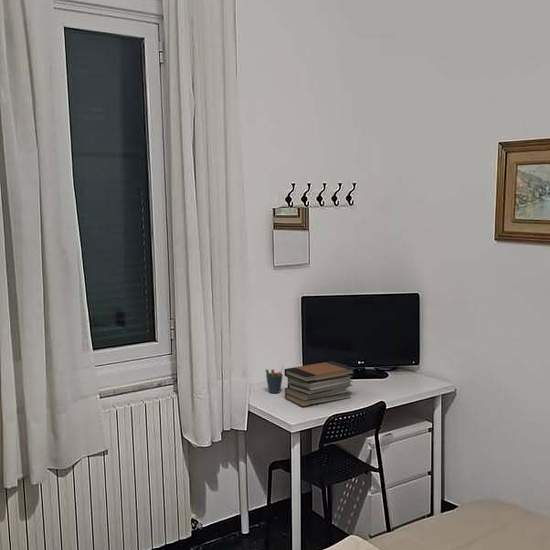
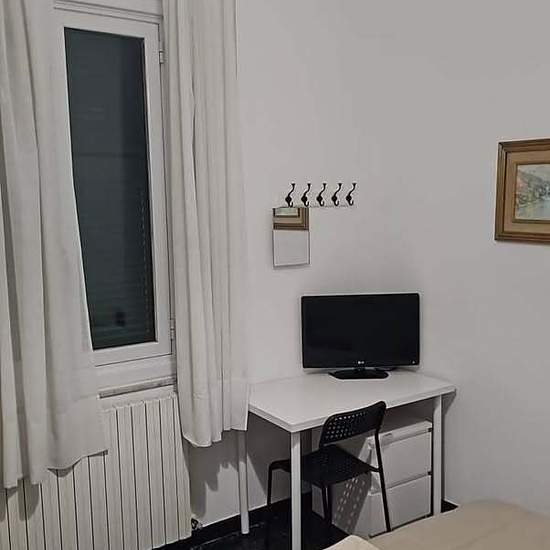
- book stack [283,360,356,407]
- pen holder [264,365,284,394]
